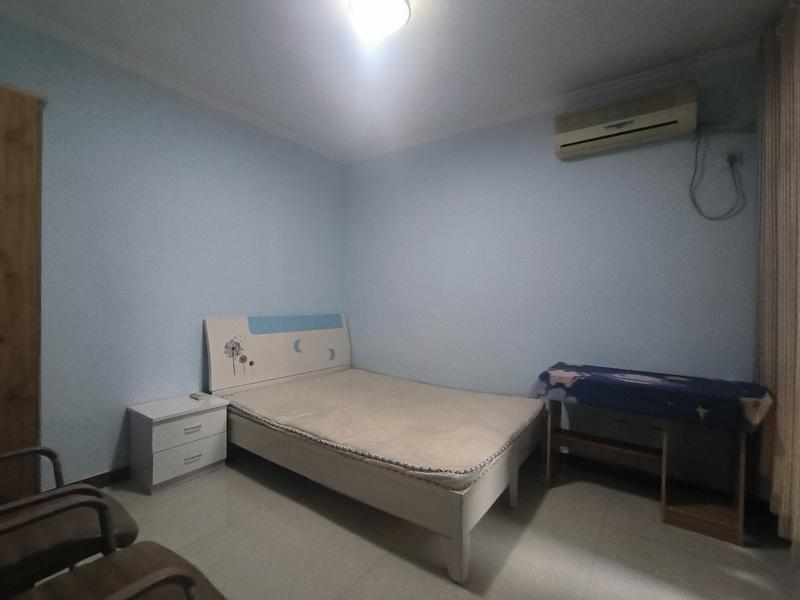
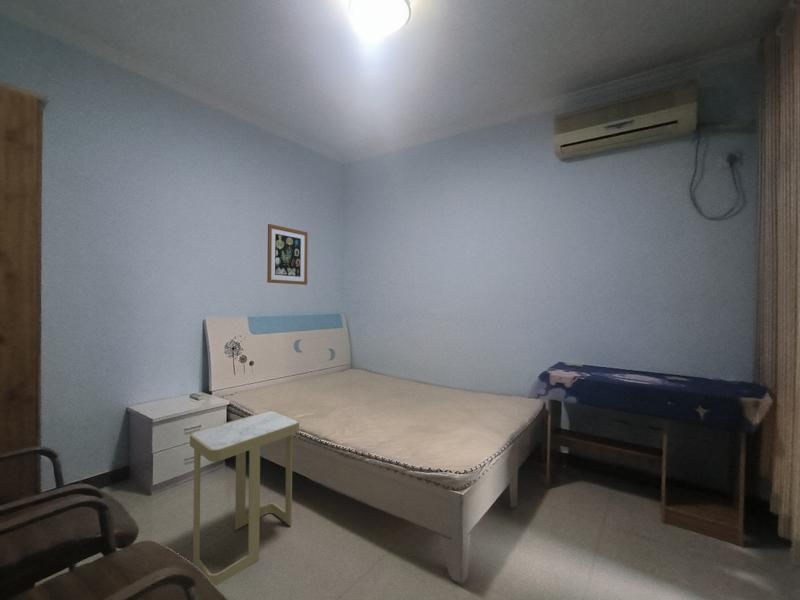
+ wall art [266,223,309,286]
+ side table [189,410,300,587]
